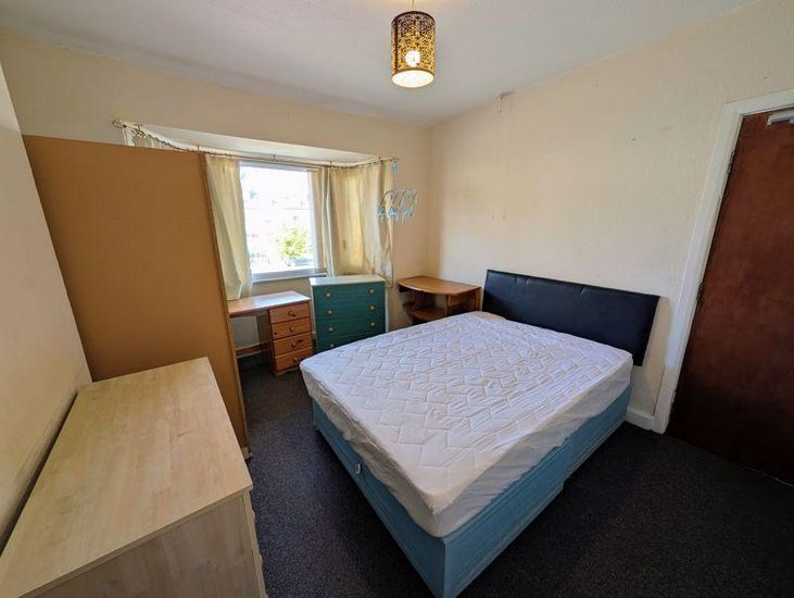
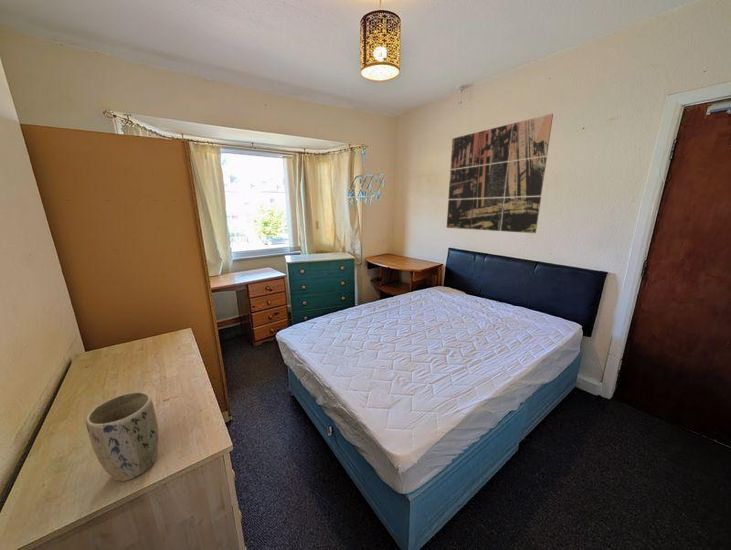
+ plant pot [85,391,160,482]
+ wall art [446,113,554,234]
